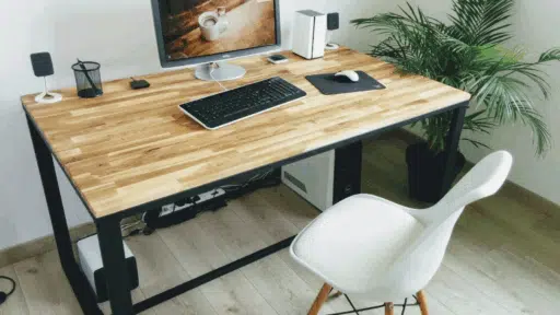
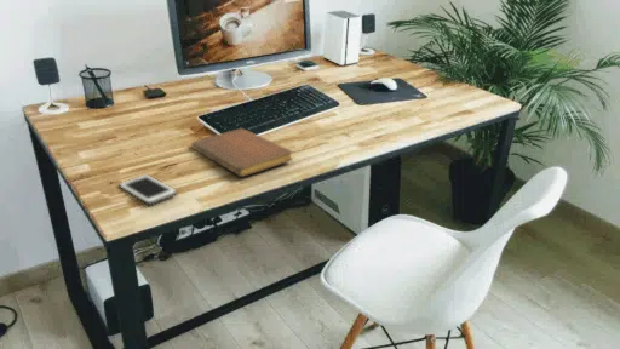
+ cell phone [119,173,178,206]
+ notebook [190,127,294,178]
